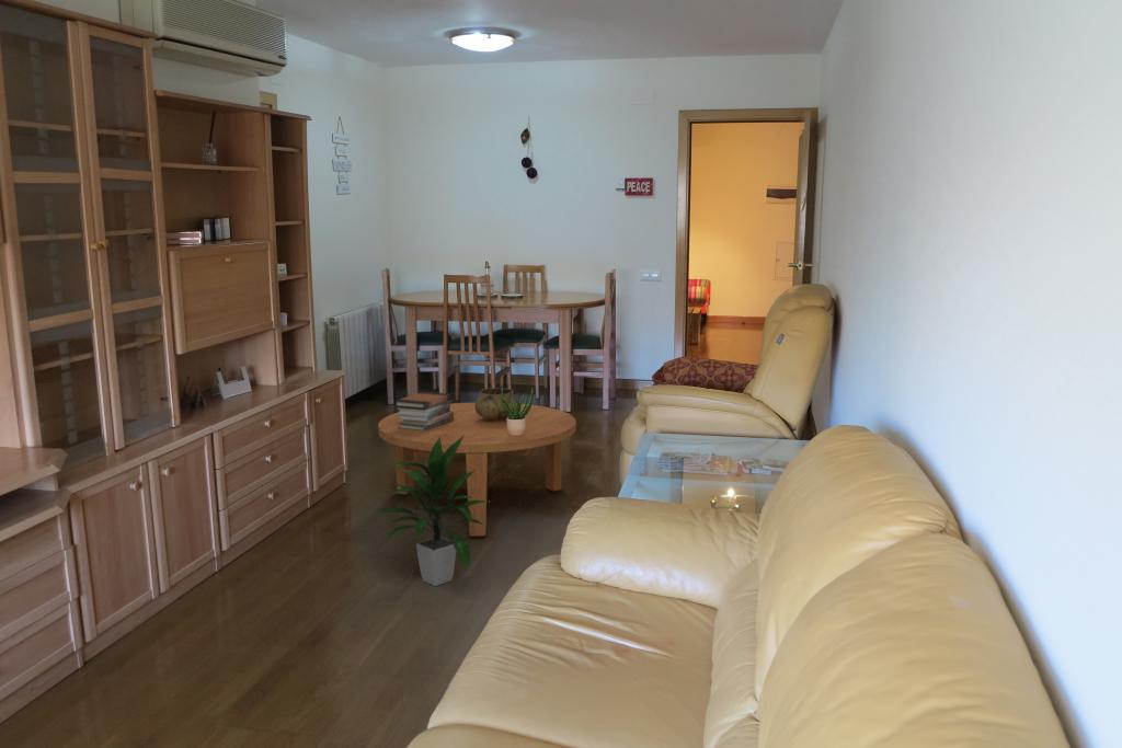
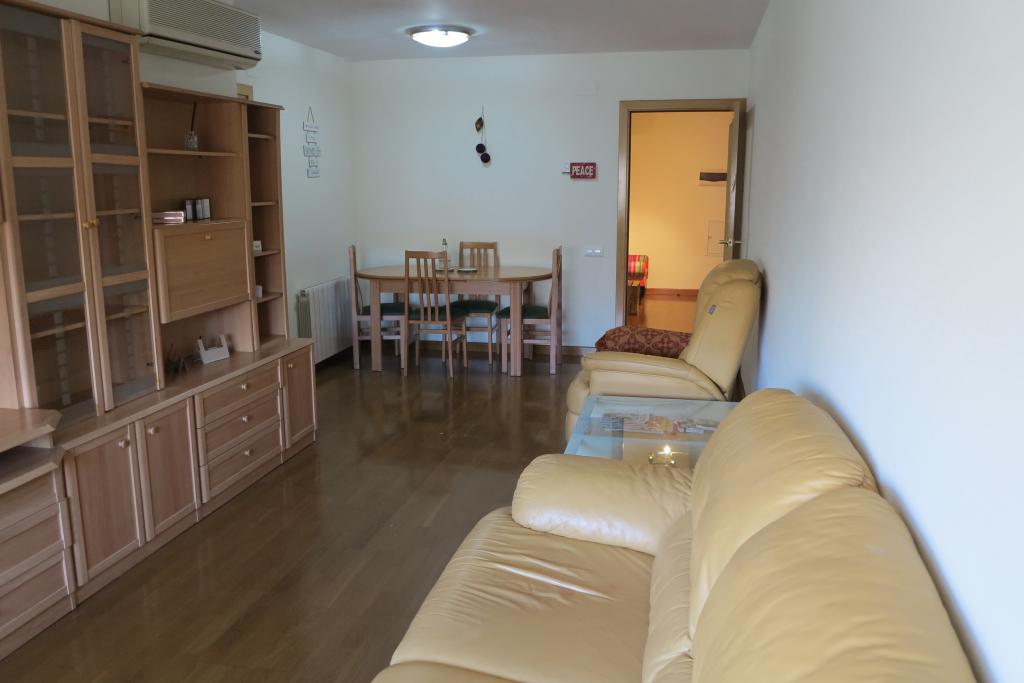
- coffee table [377,402,577,538]
- decorative bowl [474,387,517,422]
- indoor plant [369,435,485,587]
- potted plant [497,388,535,436]
- book stack [393,391,455,431]
